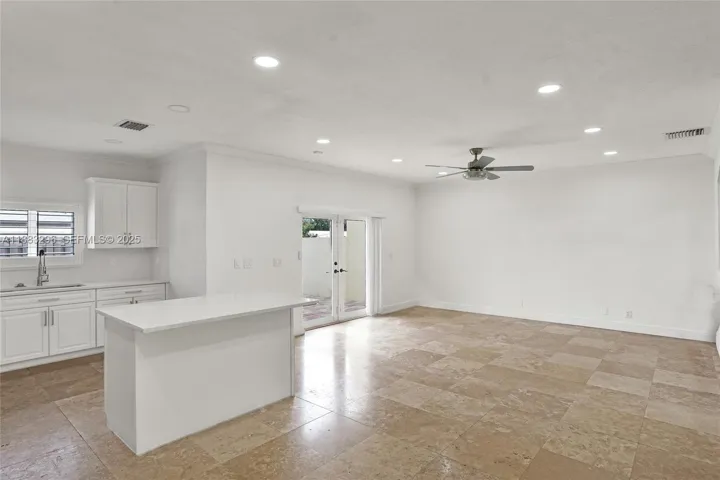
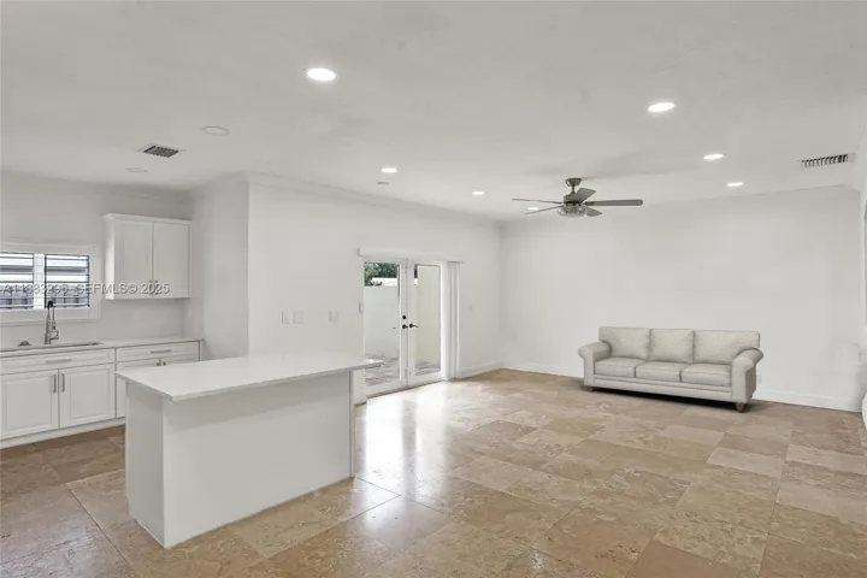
+ sofa [577,325,765,412]
